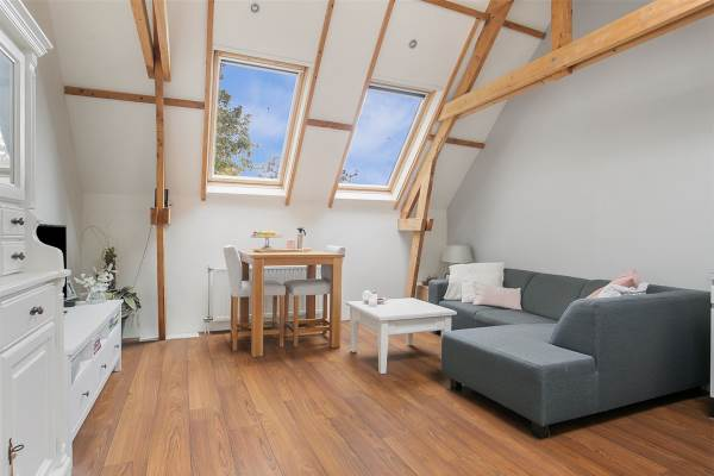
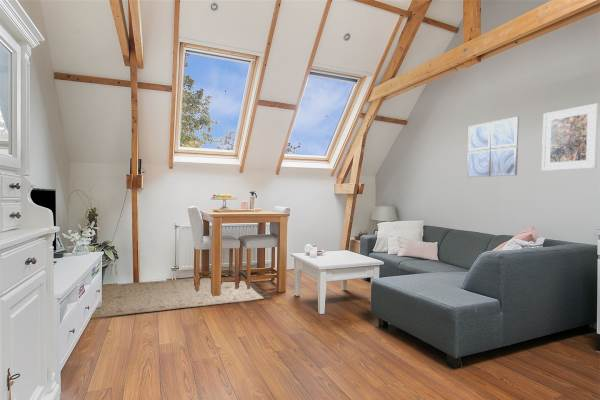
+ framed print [541,102,600,172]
+ wall art [466,116,520,178]
+ rug [90,274,271,319]
